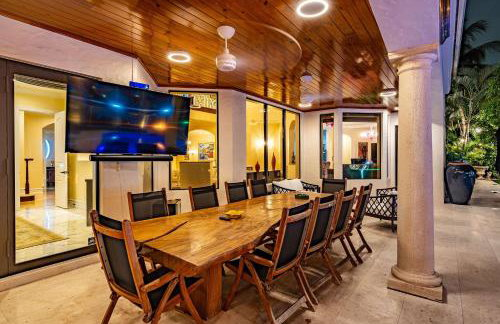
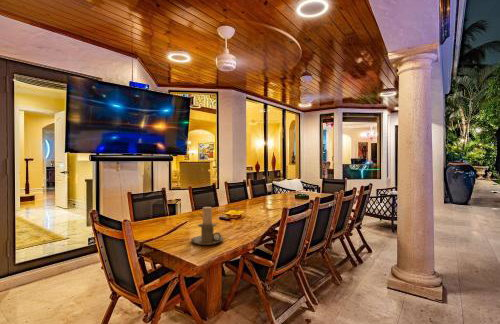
+ candle holder [190,206,225,246]
